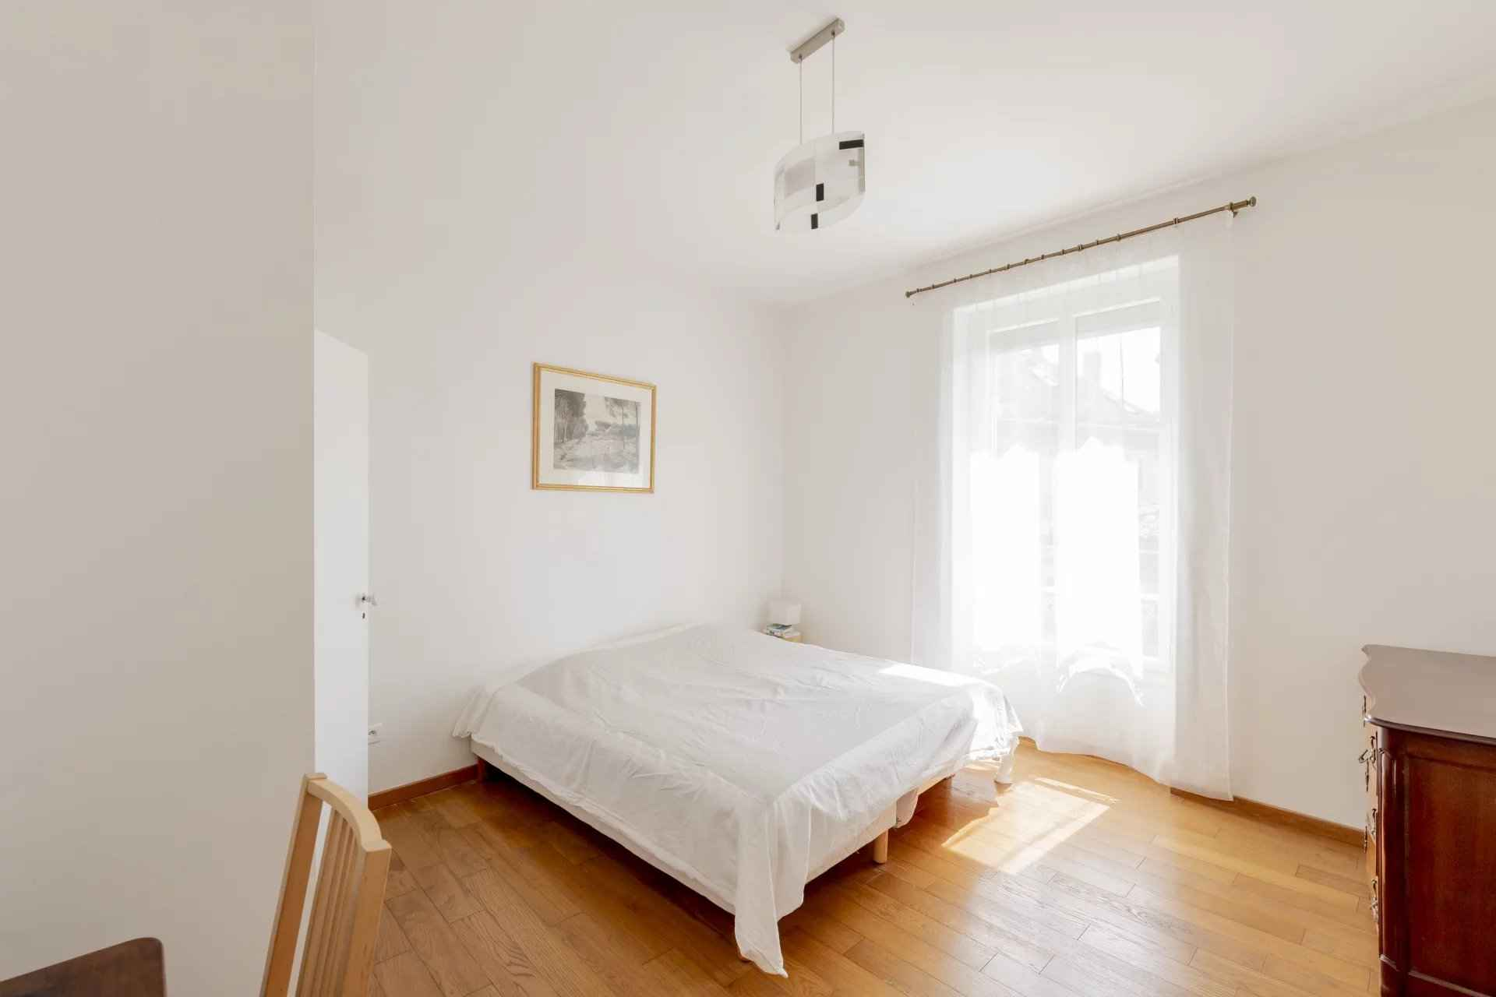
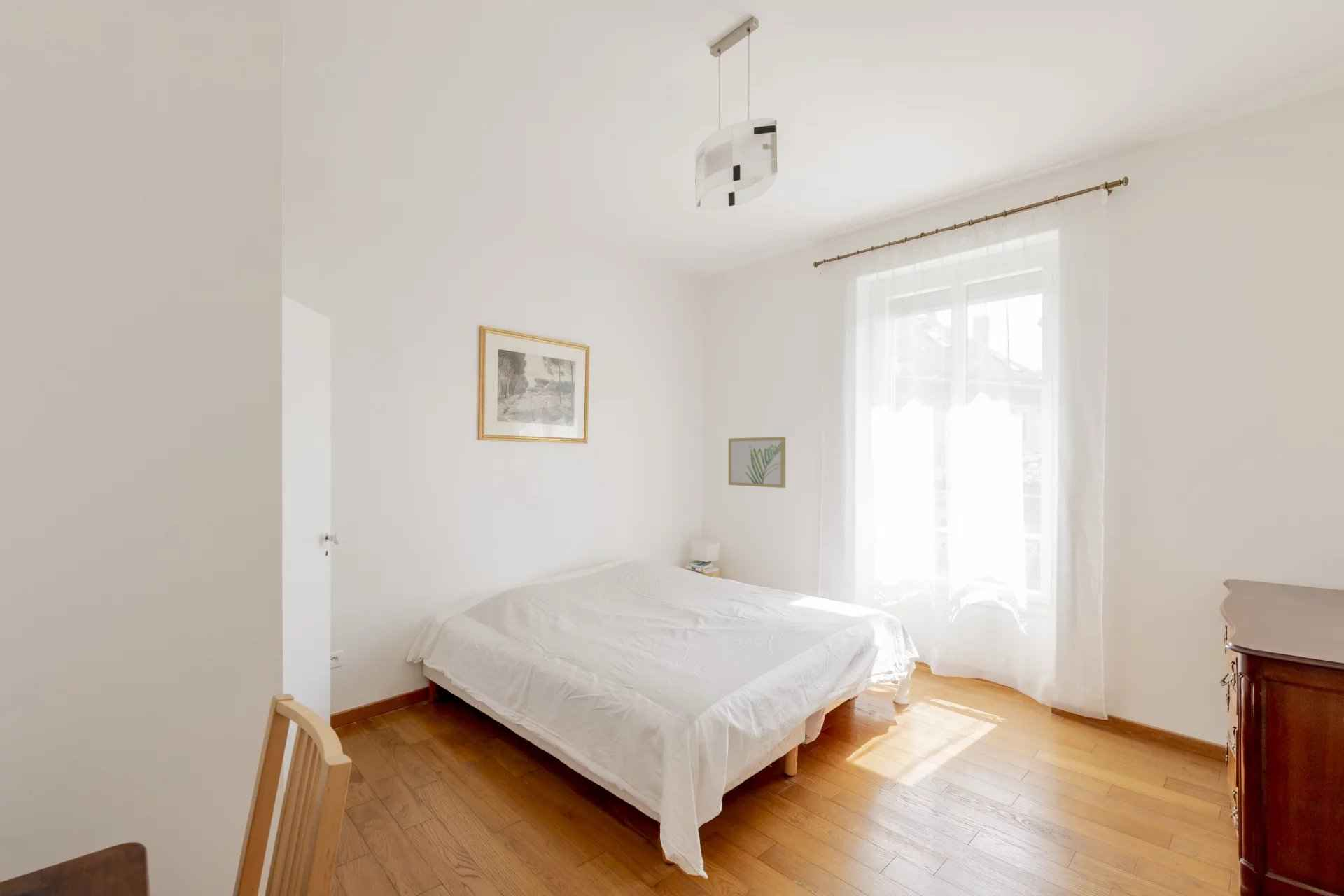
+ wall art [728,436,786,489]
